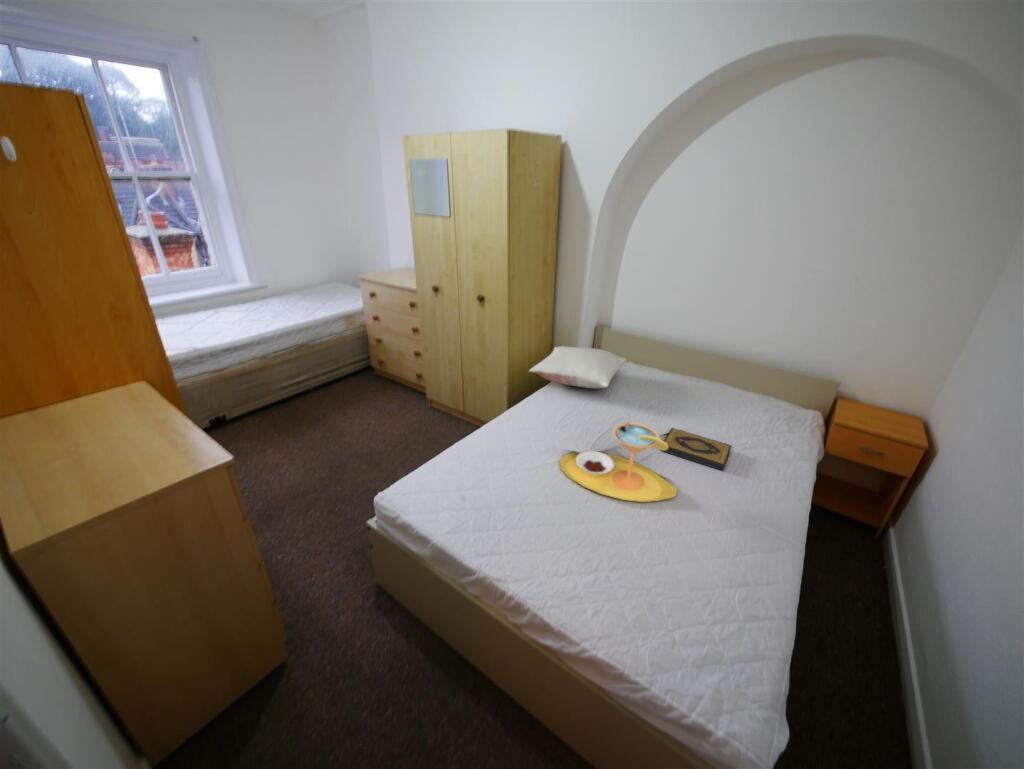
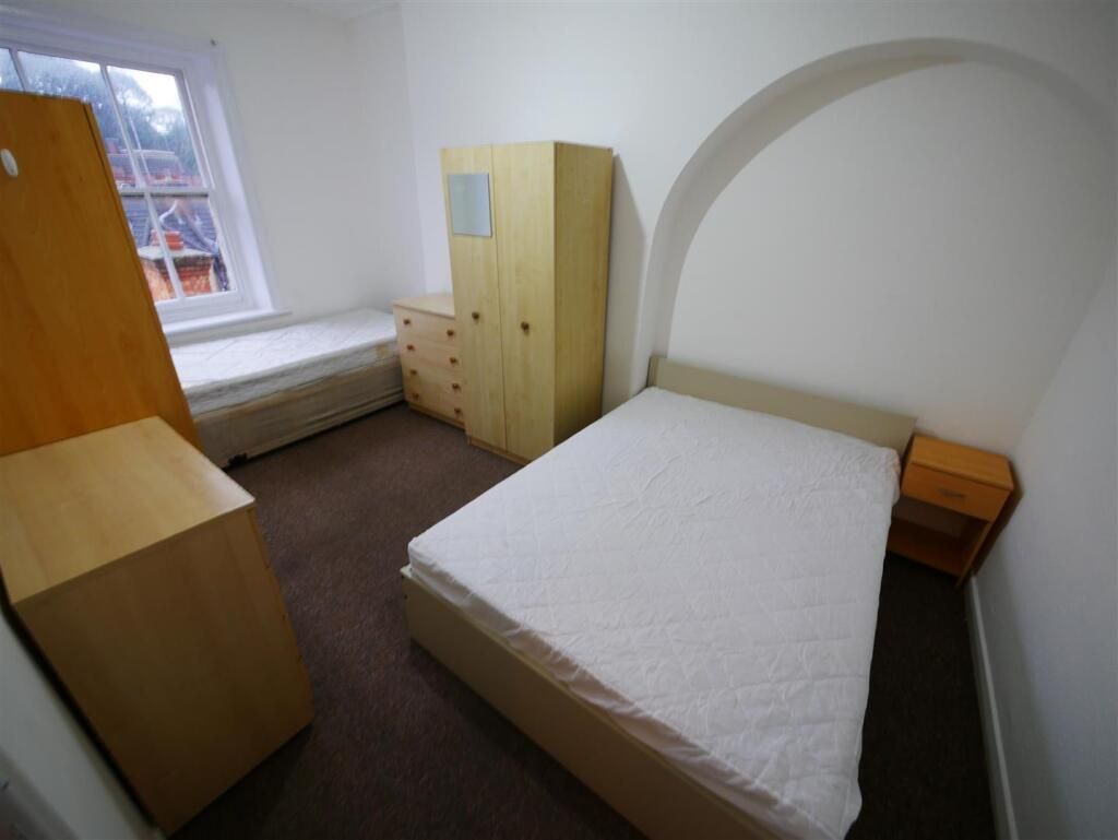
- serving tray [559,421,678,503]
- hardback book [660,427,733,472]
- pillow [527,345,628,389]
